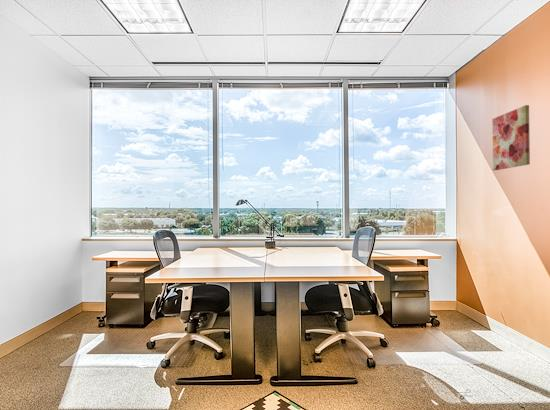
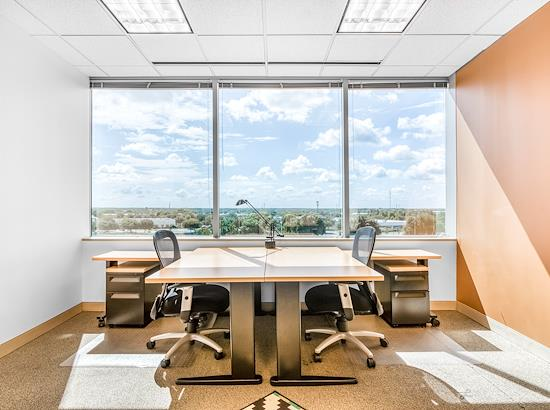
- wall art [491,104,531,171]
